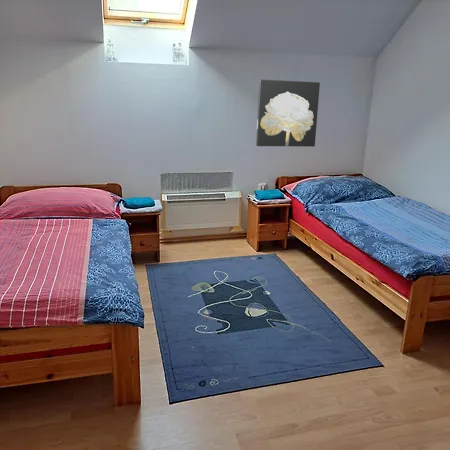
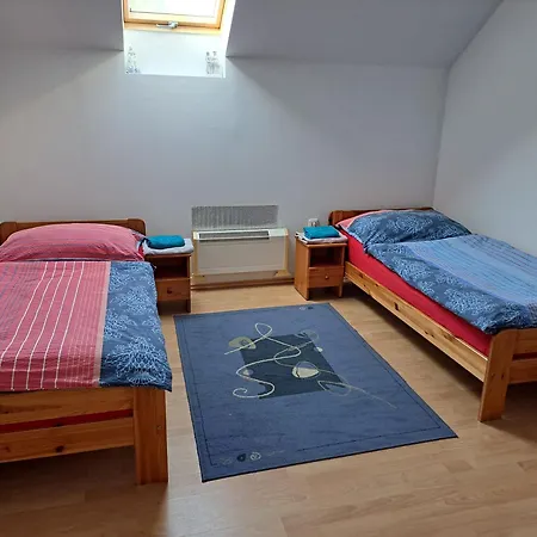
- wall art [255,79,321,148]
